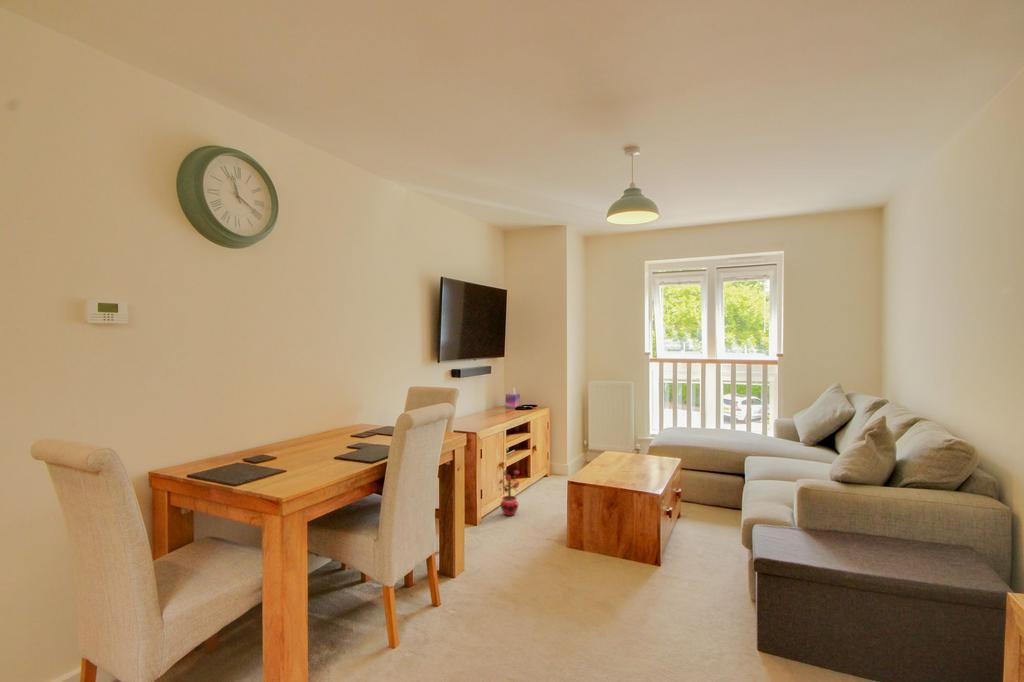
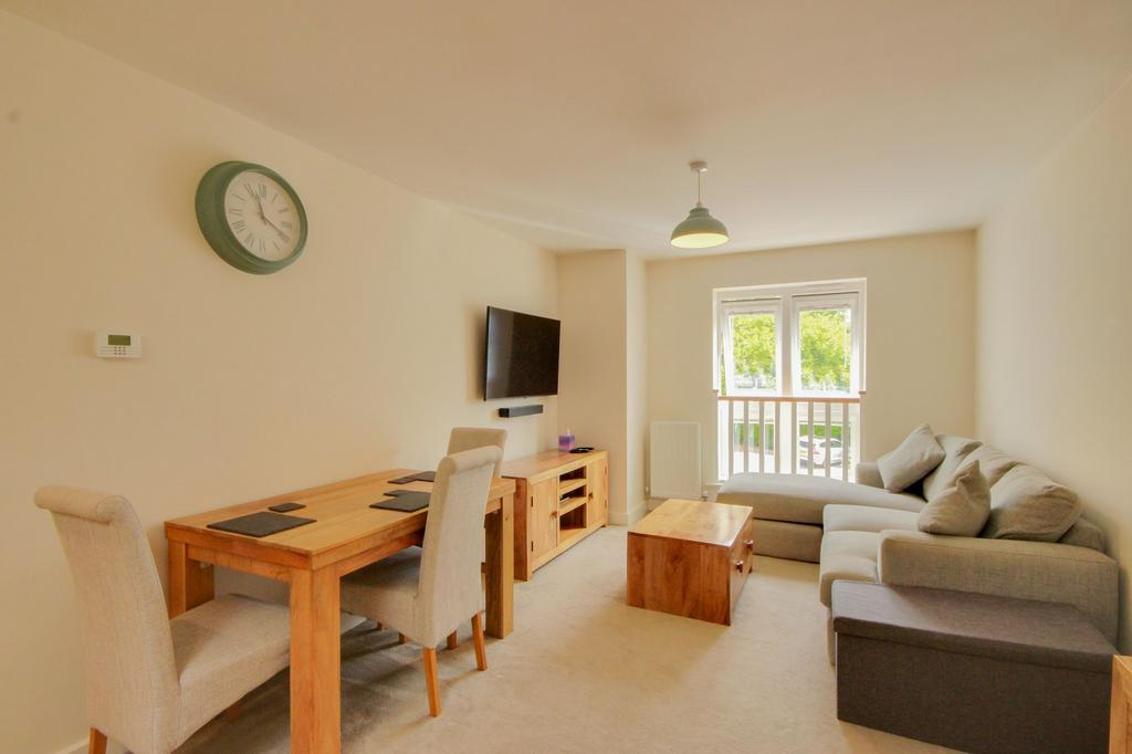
- potted plant [496,468,520,517]
